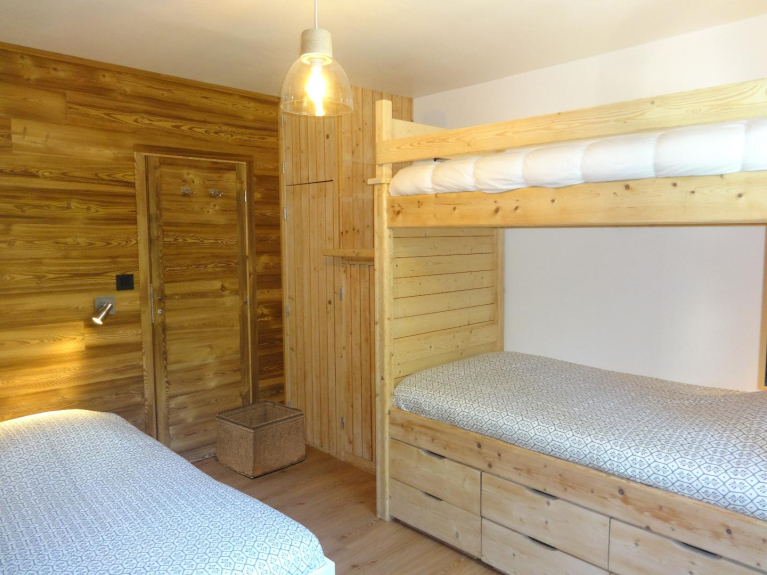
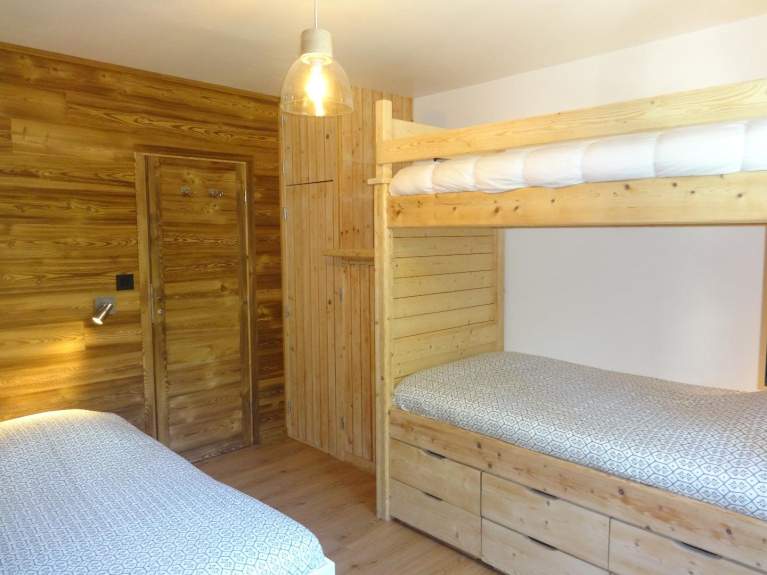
- storage bin [214,399,307,479]
